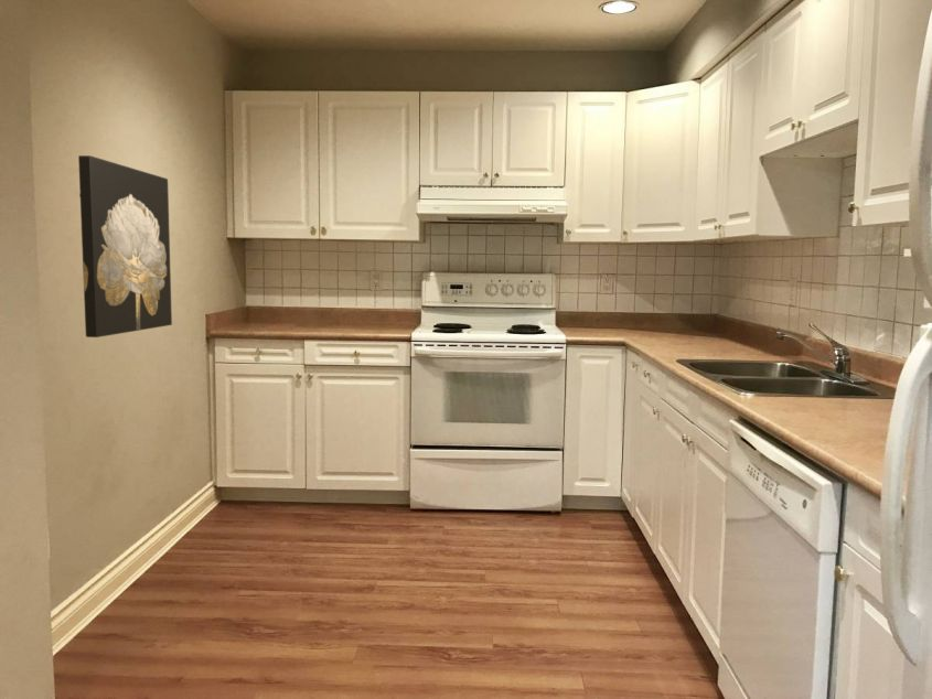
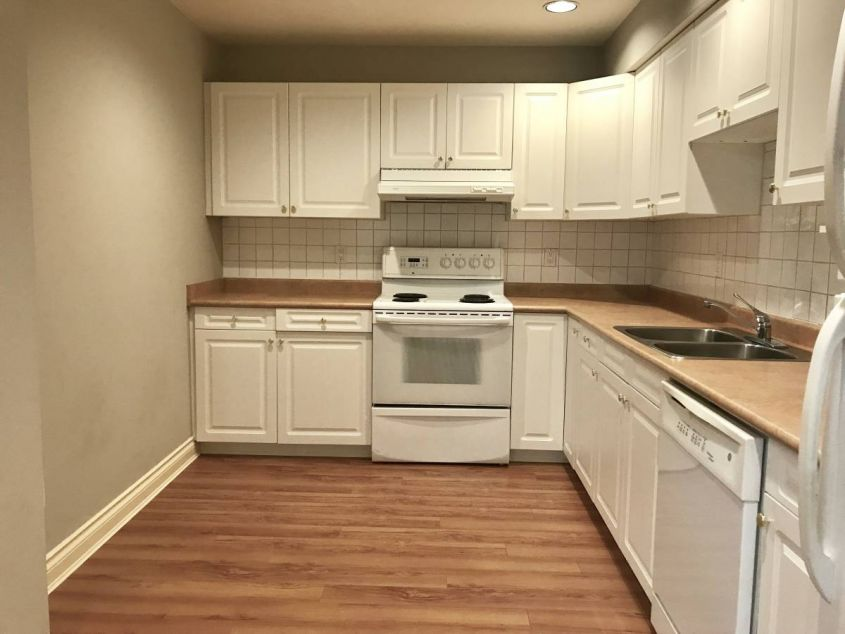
- wall art [77,154,173,338]
